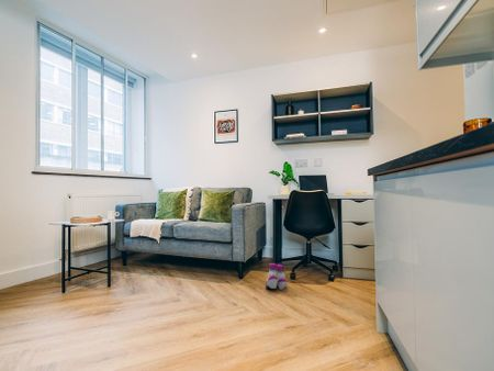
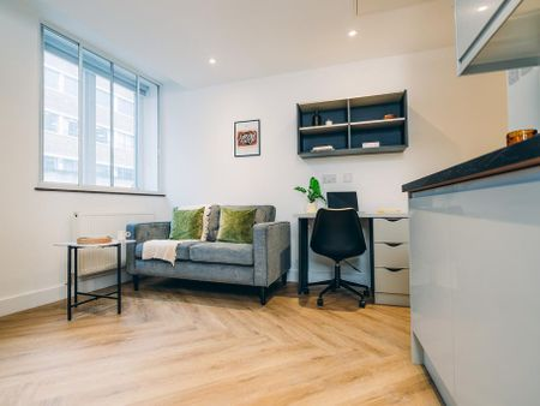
- boots [265,262,289,291]
